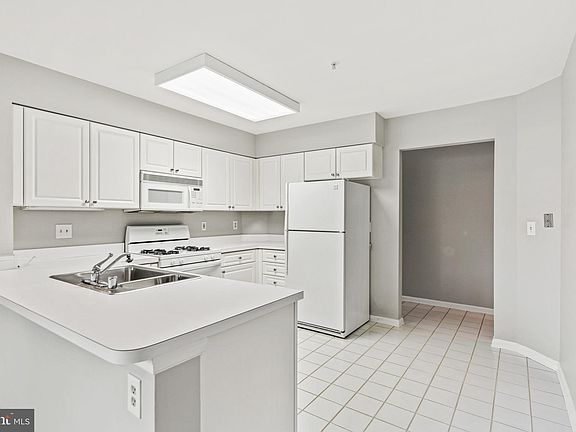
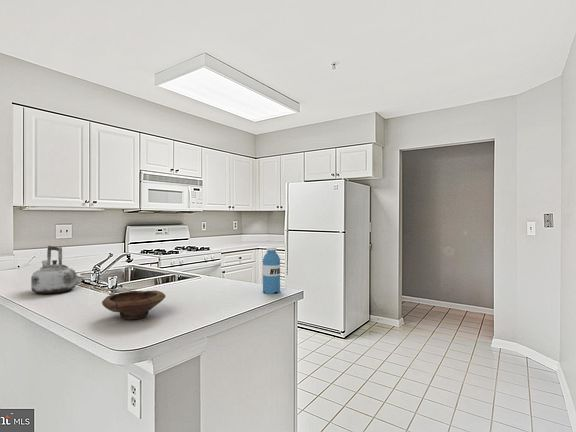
+ kettle [30,245,77,295]
+ water bottle [262,246,281,295]
+ bowl [101,289,166,321]
